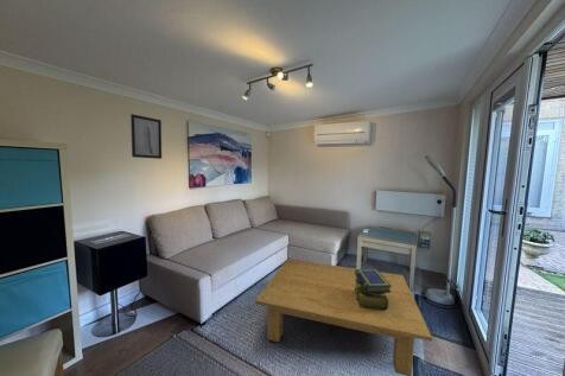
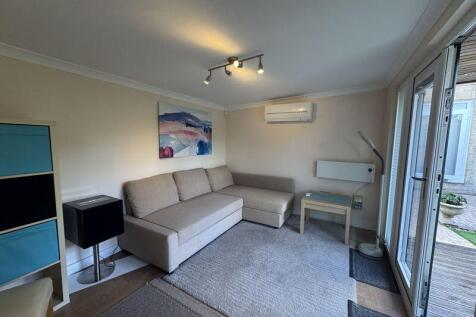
- wall art [129,113,163,160]
- coffee table [254,257,433,376]
- stack of books [354,268,392,311]
